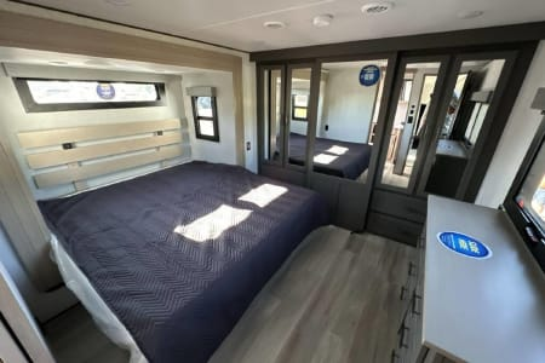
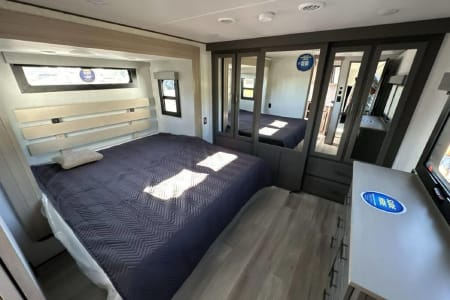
+ pillow [50,148,104,170]
